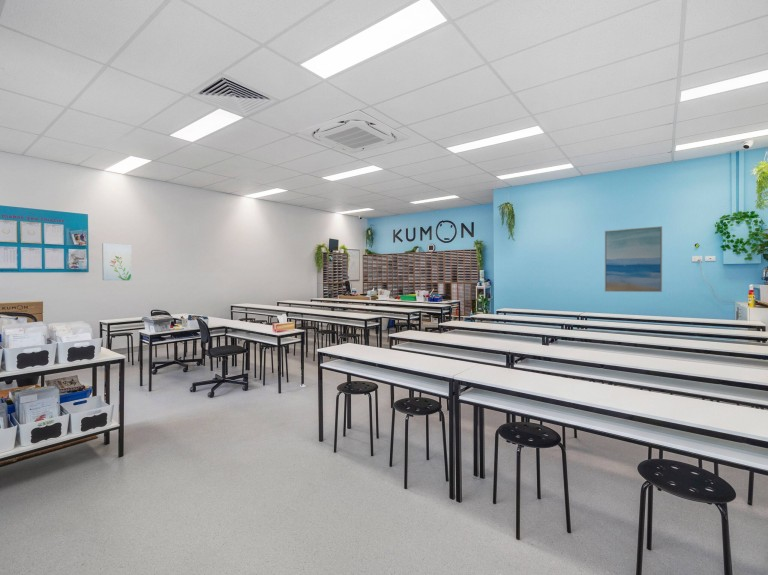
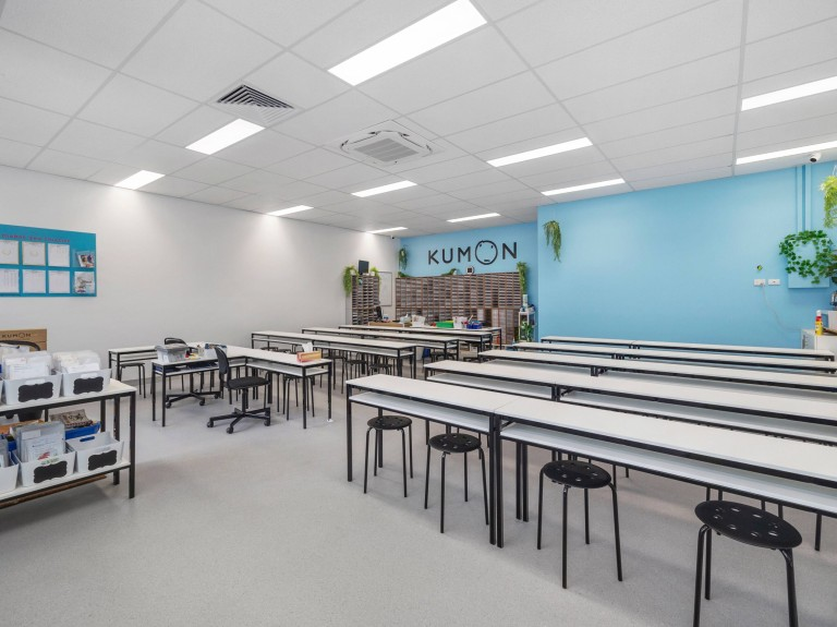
- wall art [101,242,133,281]
- wall art [604,225,663,293]
